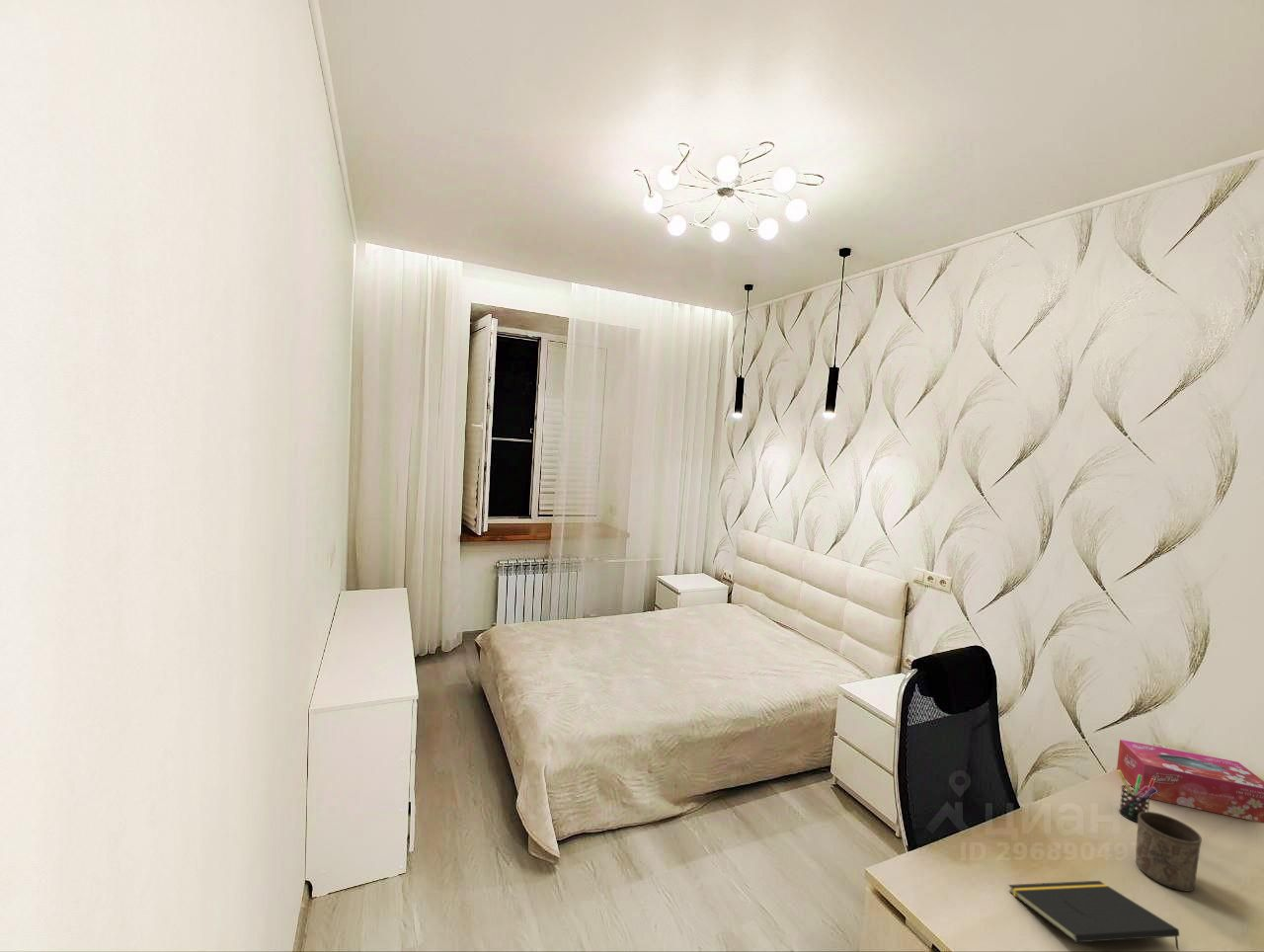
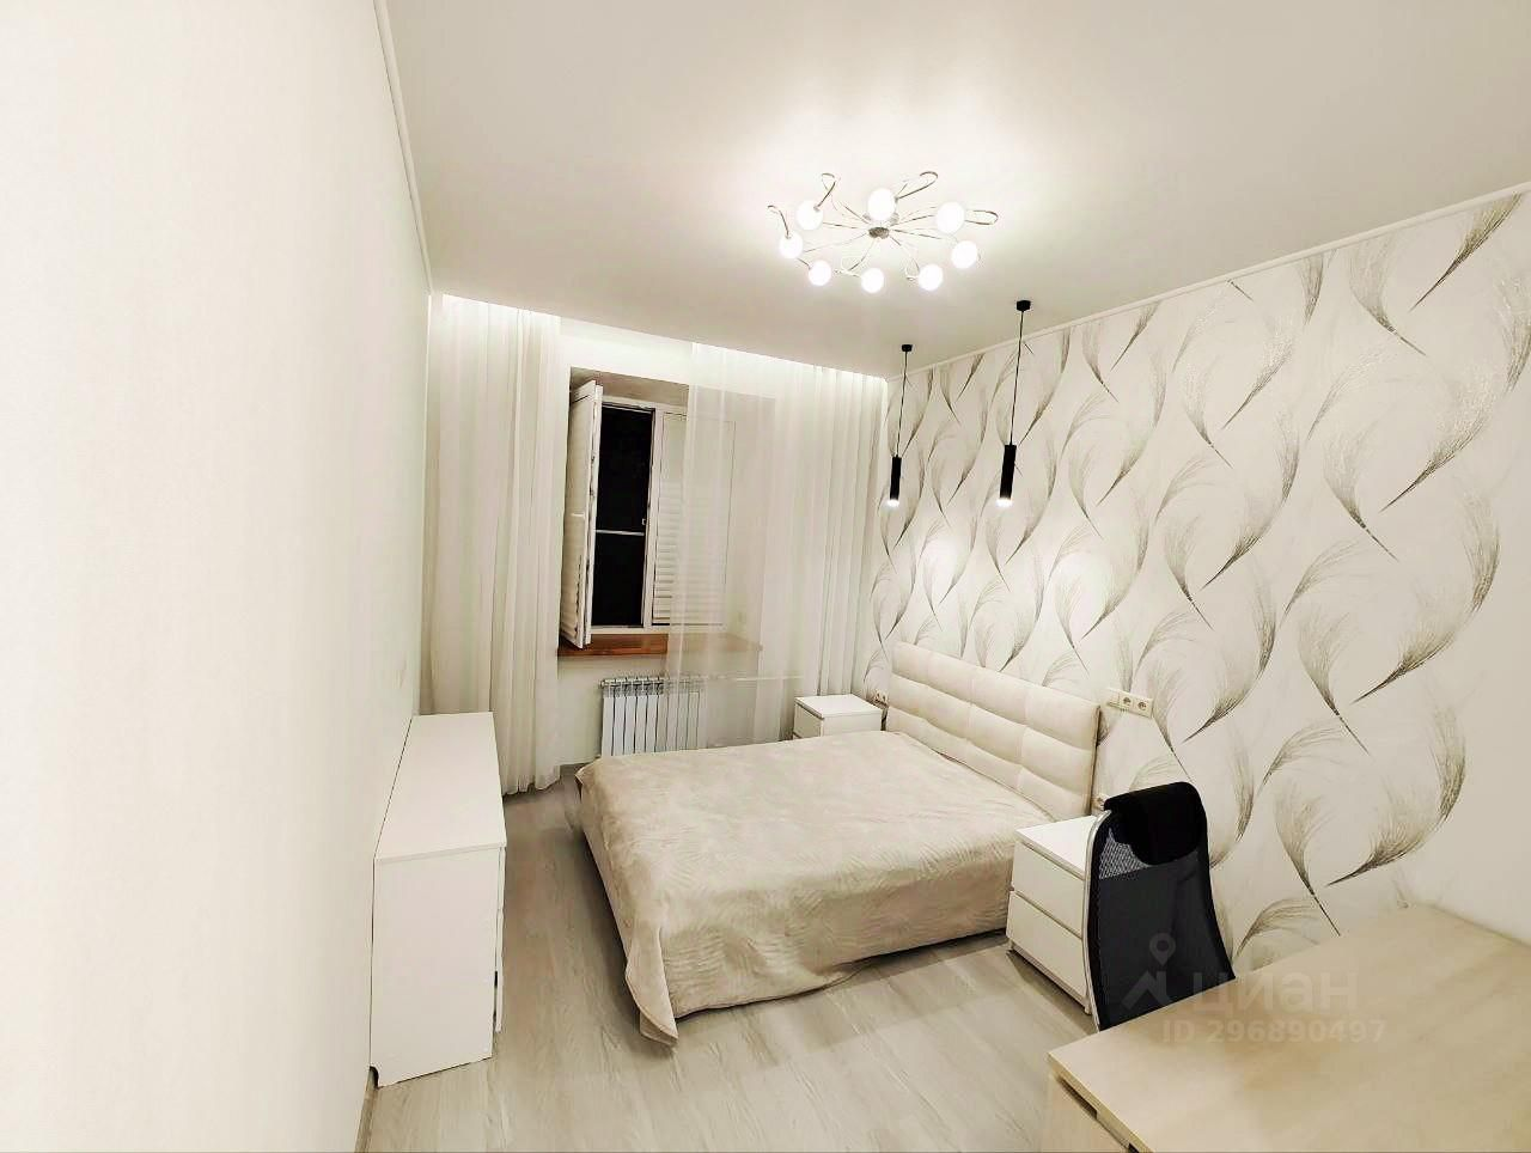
- pen holder [1116,770,1157,824]
- notepad [1007,880,1180,951]
- cup [1135,811,1203,892]
- tissue box [1116,739,1264,825]
